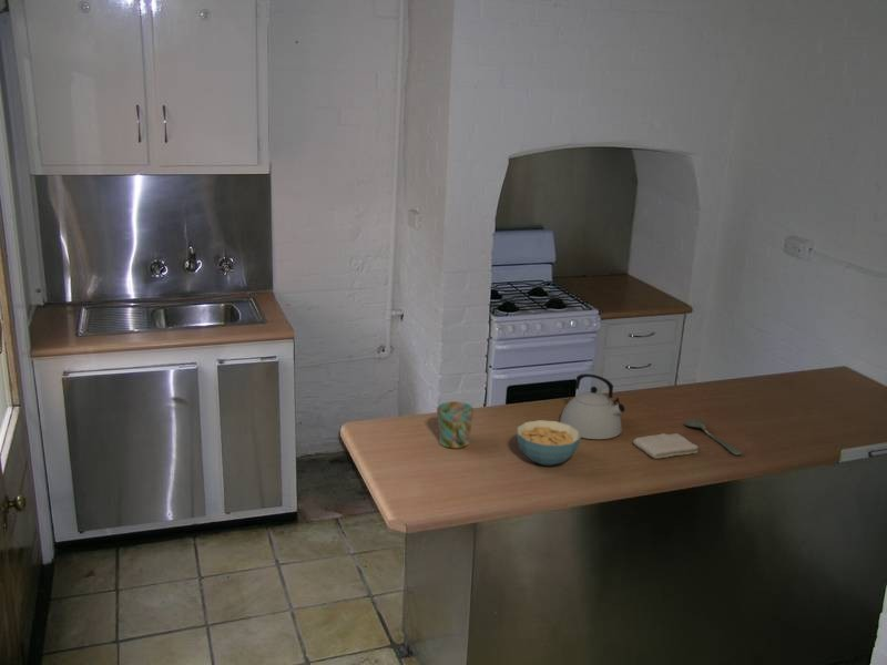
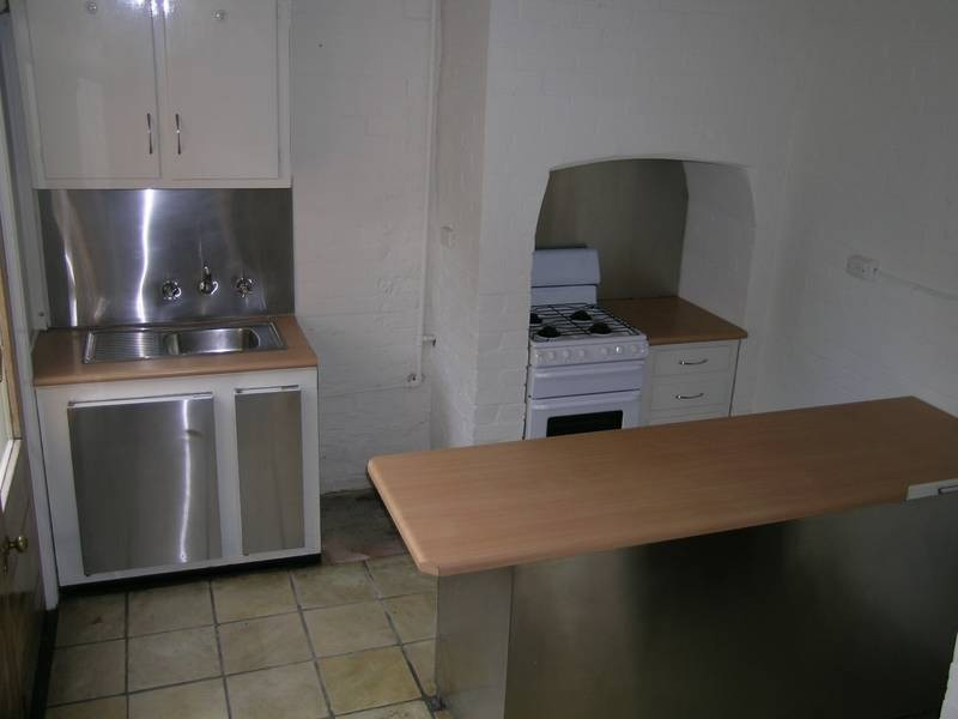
- kettle [559,372,625,440]
- cereal bowl [516,419,582,467]
- mug [436,400,475,449]
- washcloth [632,432,700,460]
- spoon [683,418,743,457]
